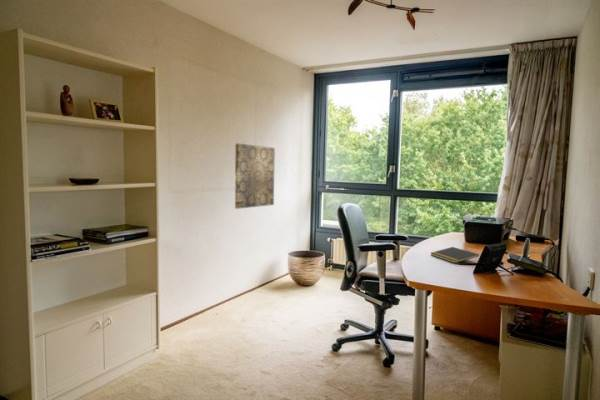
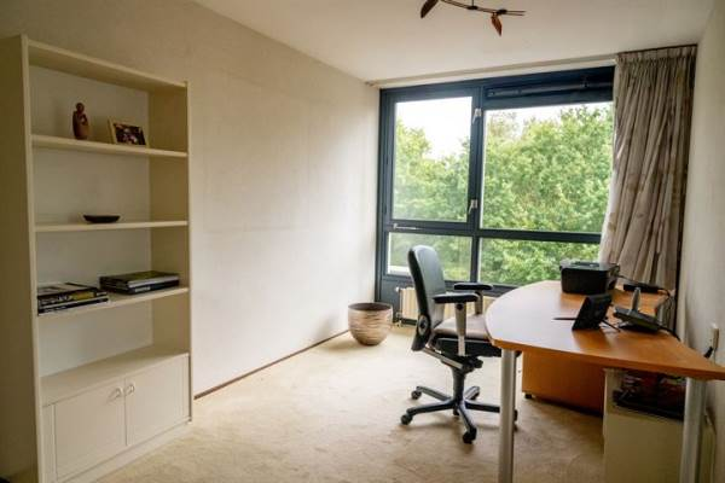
- notepad [430,246,480,264]
- wall art [234,143,276,210]
